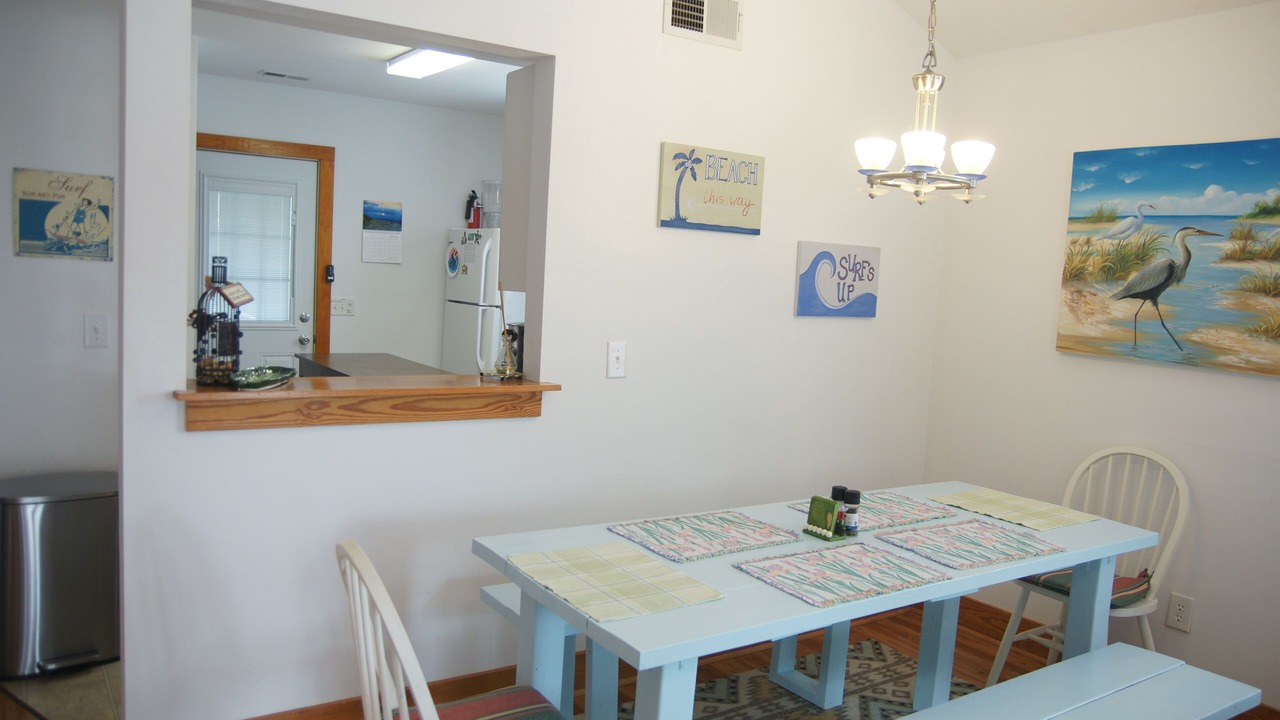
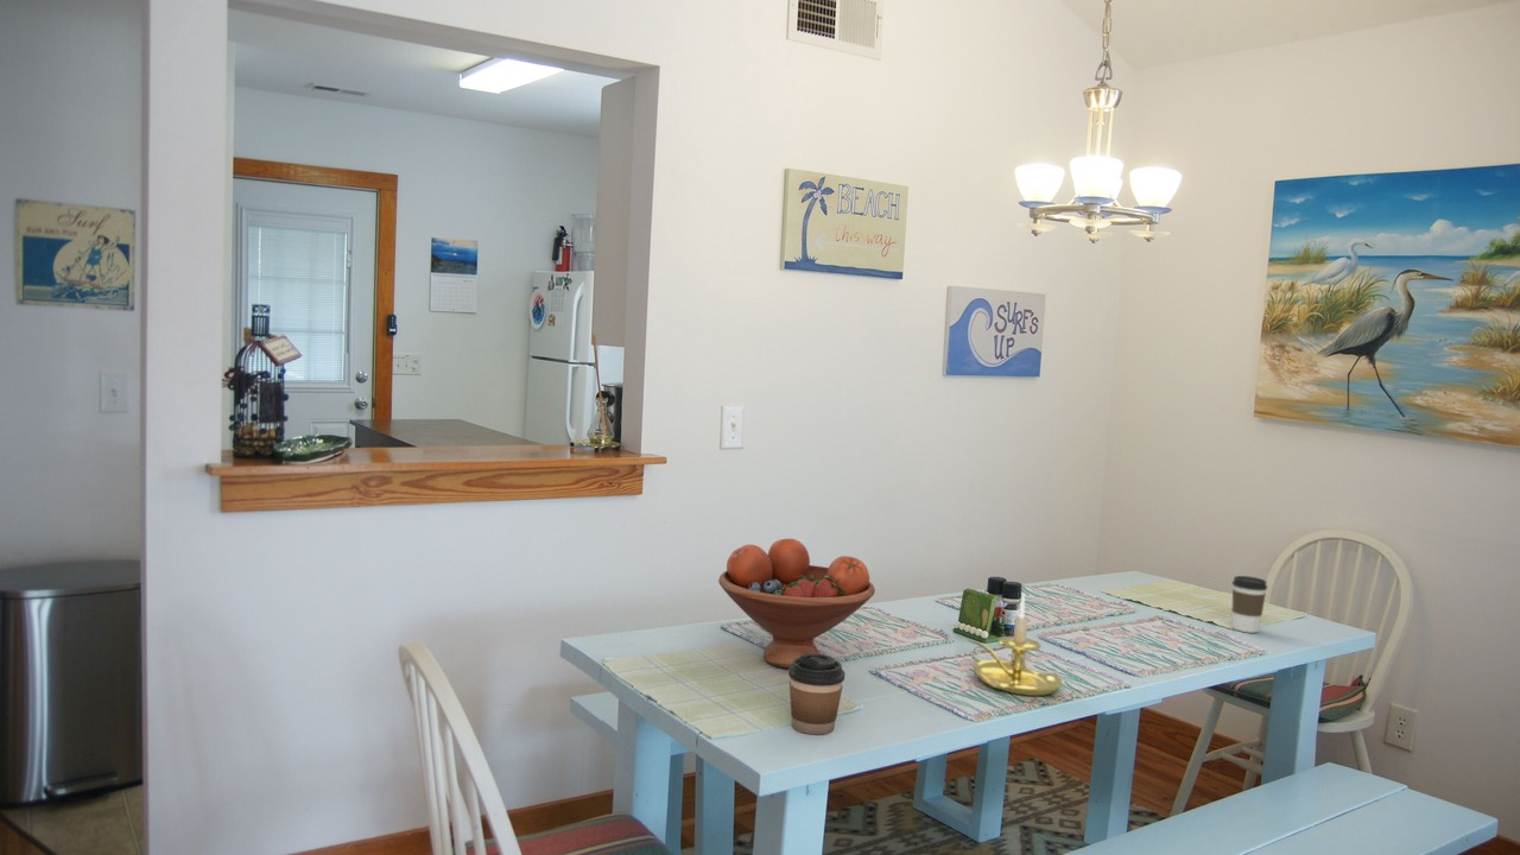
+ fruit bowl [717,538,876,670]
+ coffee cup [1231,575,1268,634]
+ coffee cup [787,653,846,735]
+ candle holder [967,591,1063,697]
